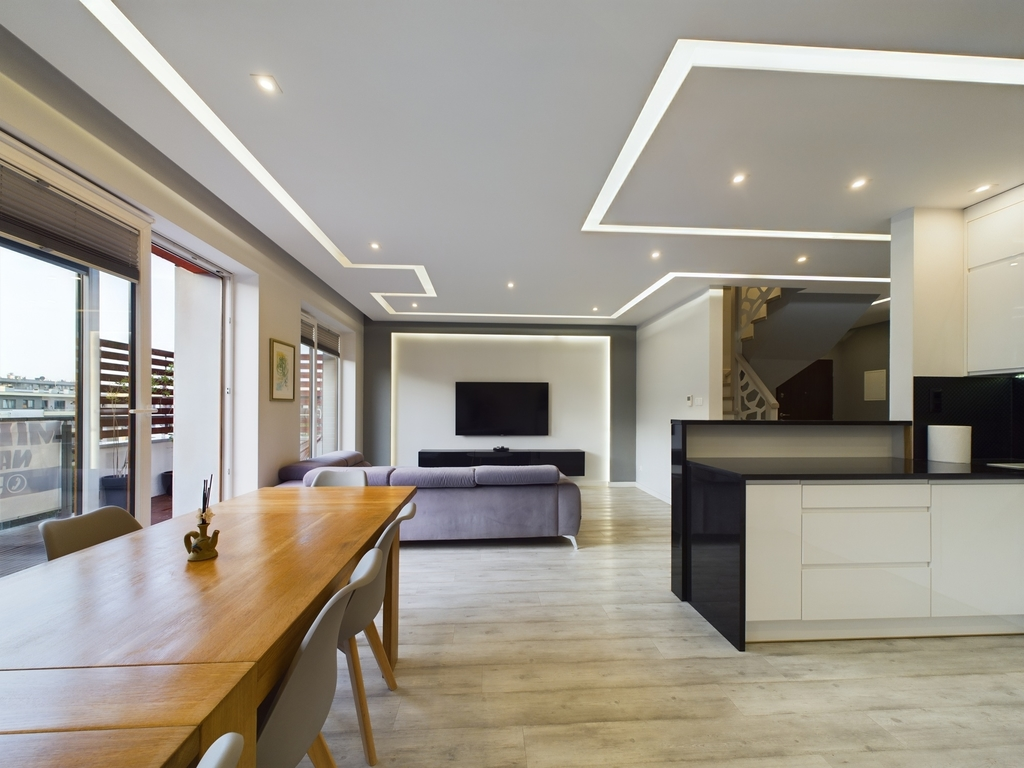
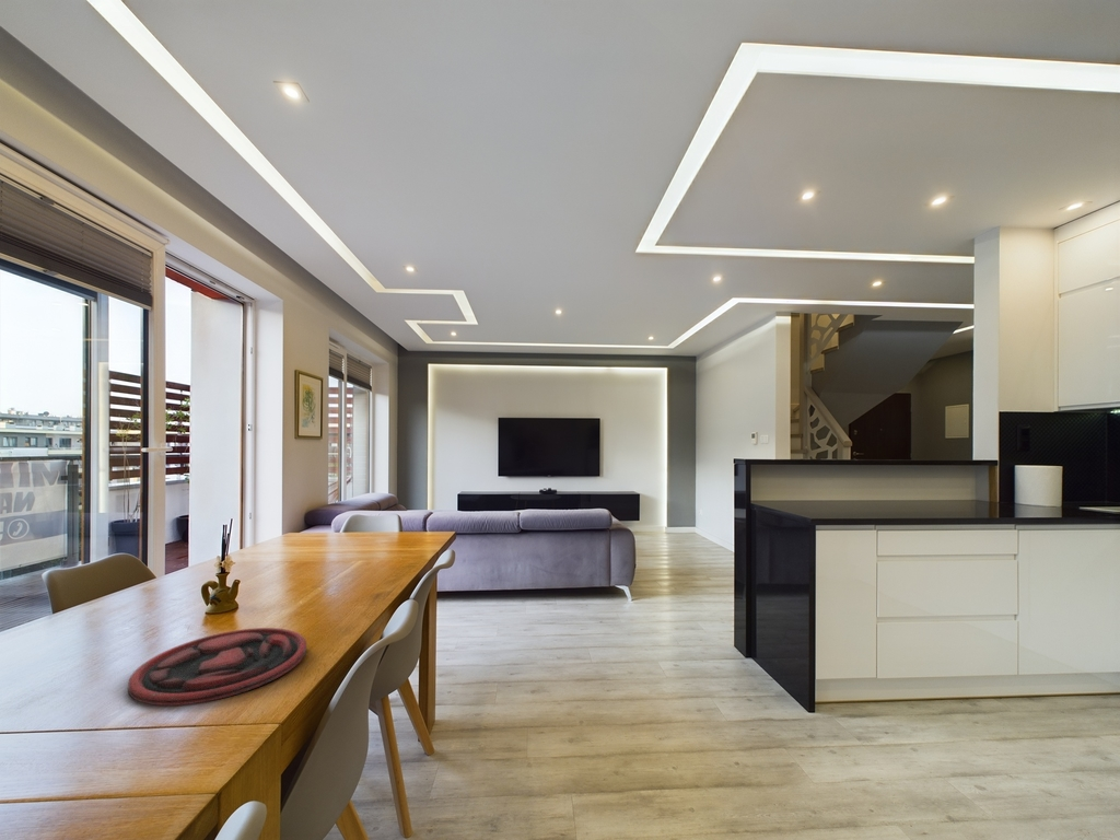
+ plate [127,627,307,707]
